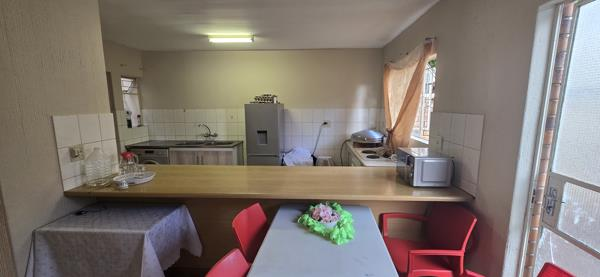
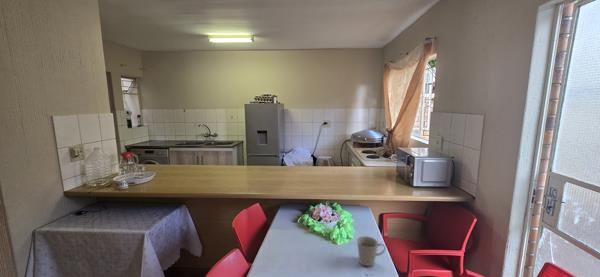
+ mug [356,235,386,267]
